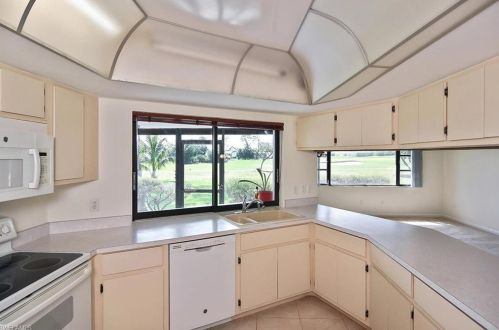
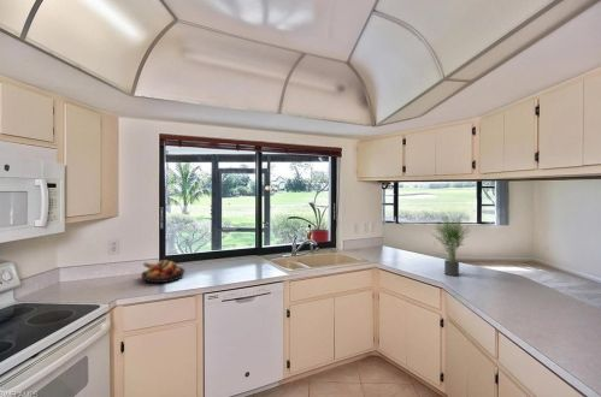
+ potted plant [429,209,472,277]
+ fruit bowl [140,259,187,284]
